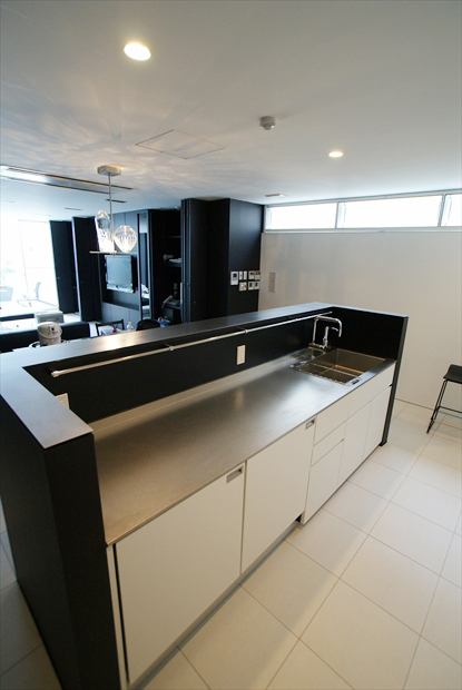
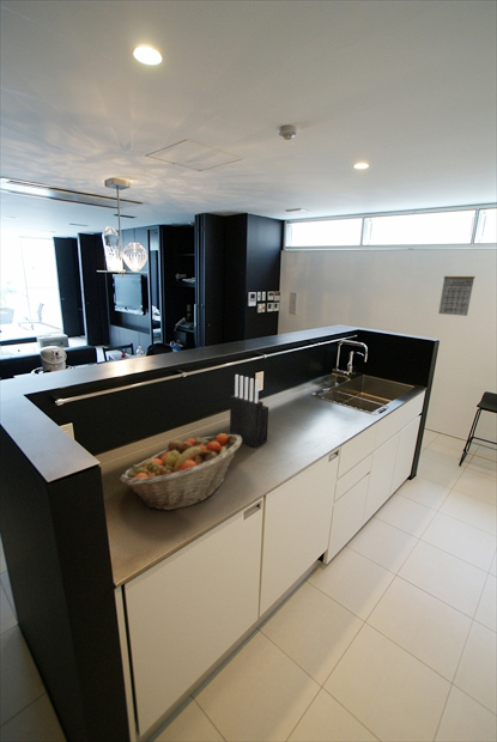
+ knife block [229,373,269,449]
+ calendar [437,270,475,317]
+ fruit basket [119,432,242,511]
